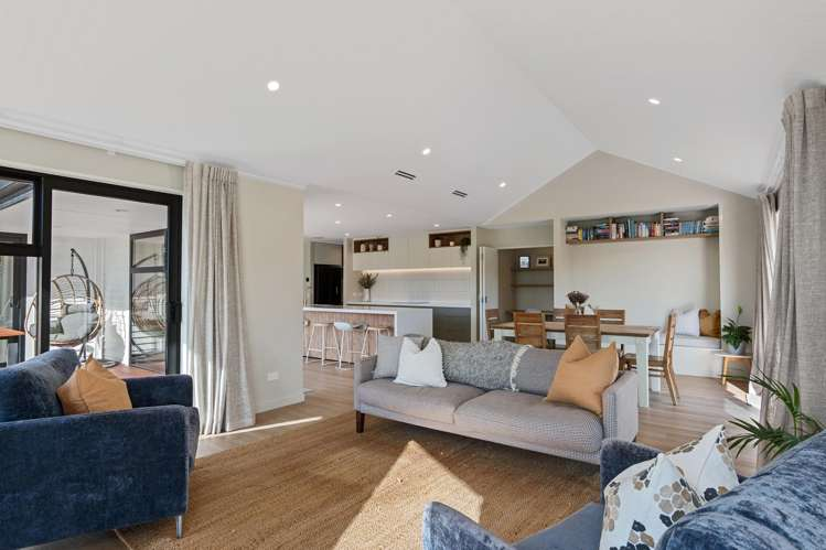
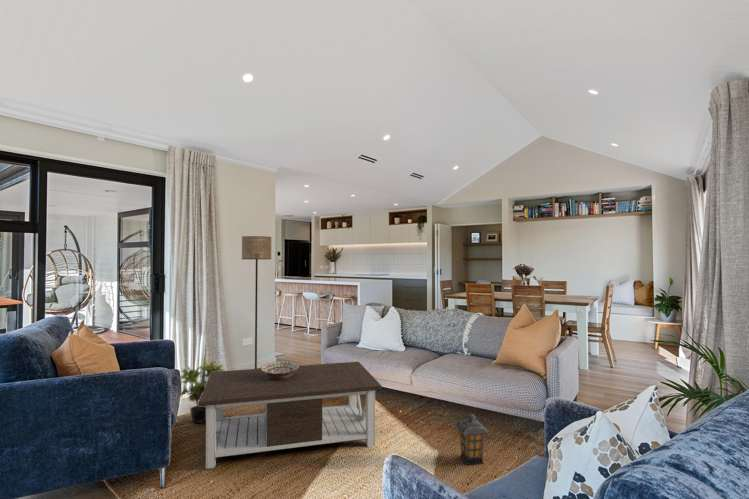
+ coffee table [198,361,383,470]
+ decorative bowl [260,360,300,379]
+ floor lamp [241,235,273,369]
+ lantern [453,413,490,466]
+ potted plant [179,358,226,424]
